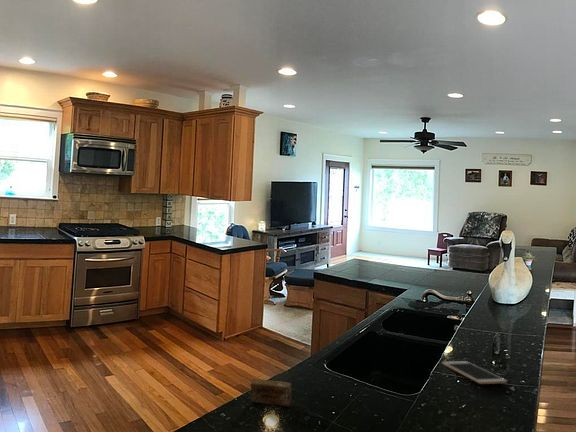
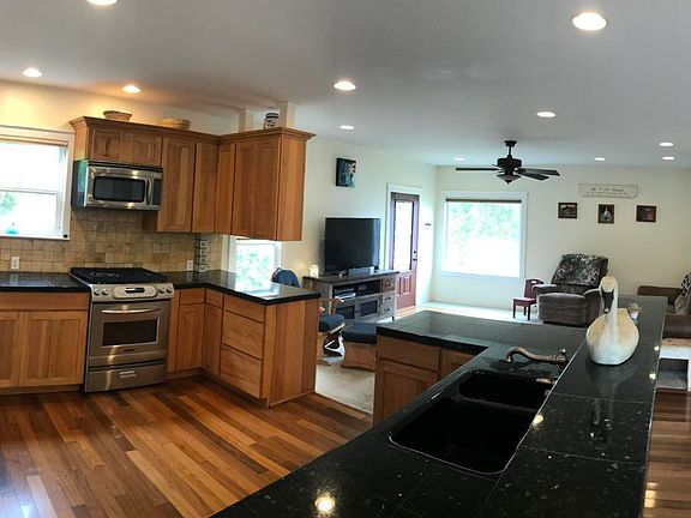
- cell phone [441,360,508,385]
- soap bar [250,378,293,407]
